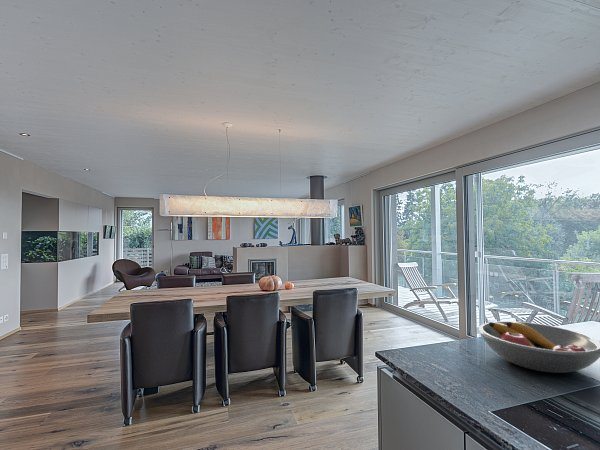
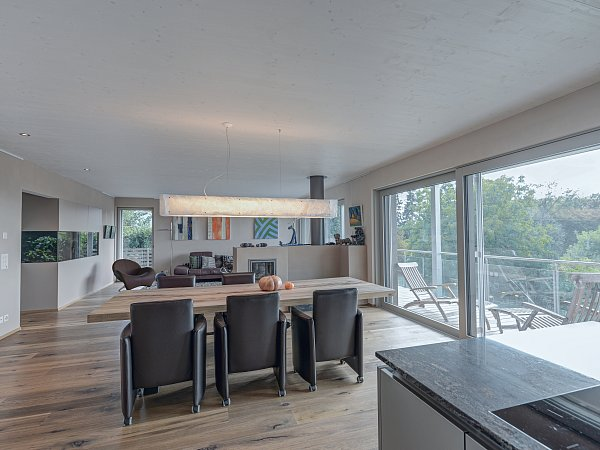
- fruit bowl [477,320,600,374]
